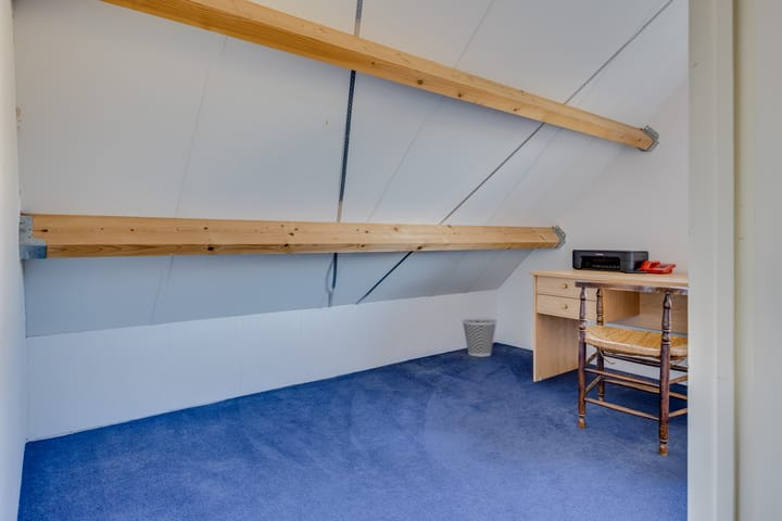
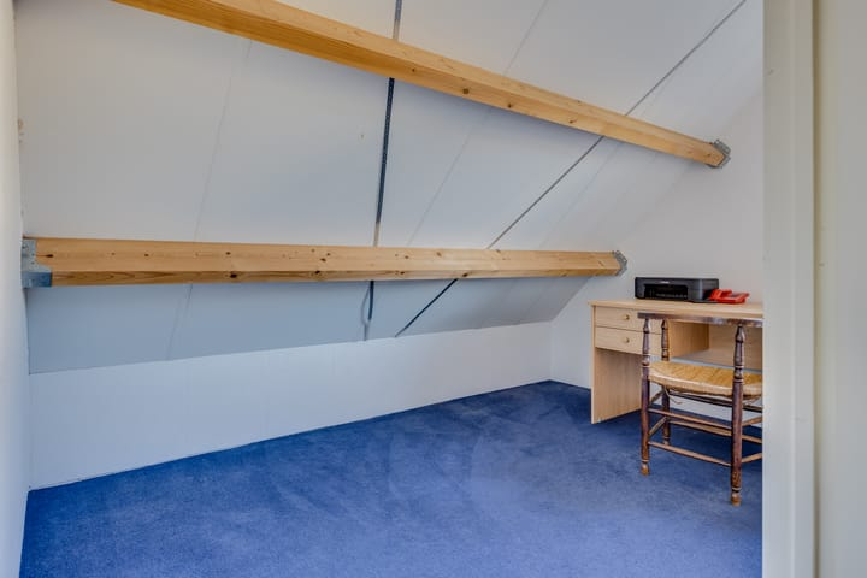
- wastebasket [461,317,497,358]
